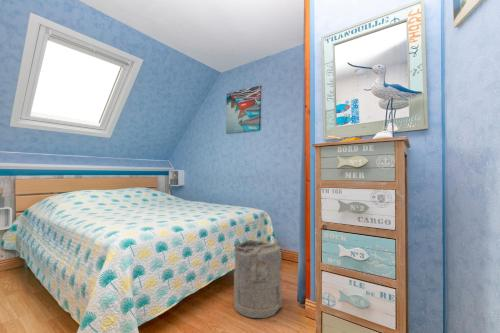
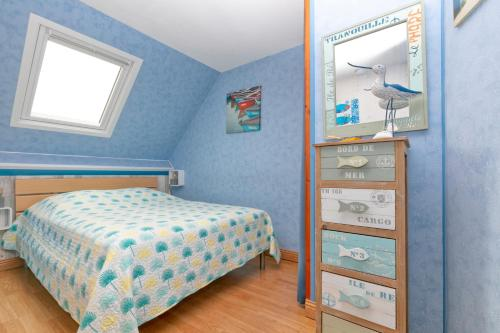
- laundry hamper [233,239,283,319]
